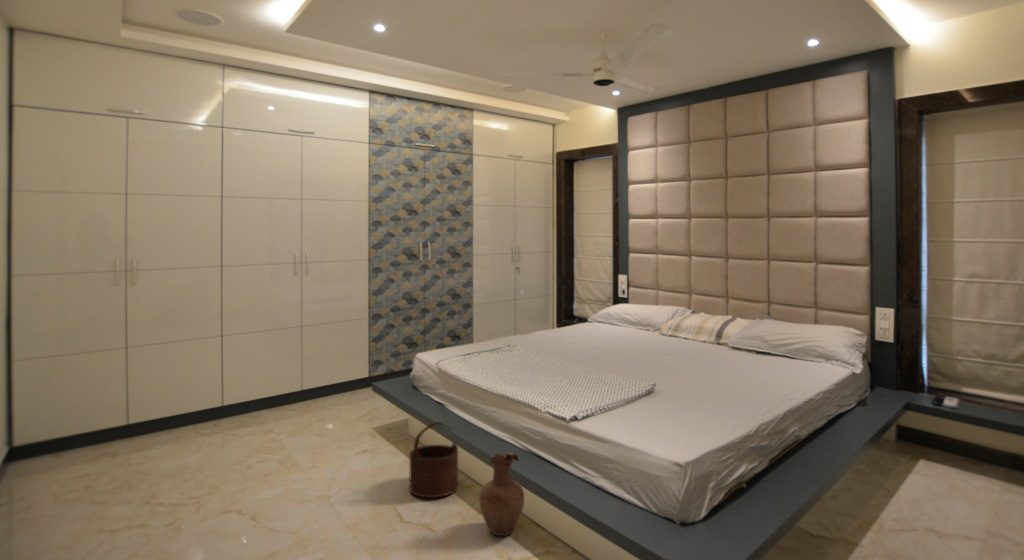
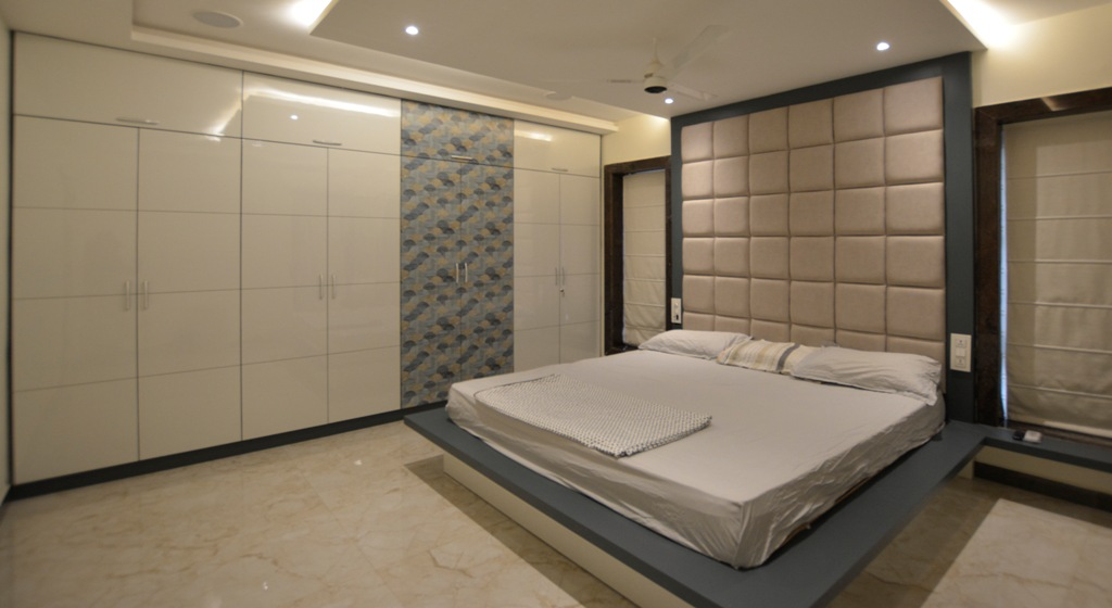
- wooden bucket [409,421,459,499]
- vase [478,452,525,537]
